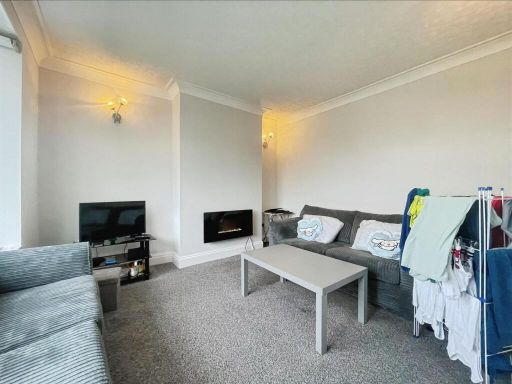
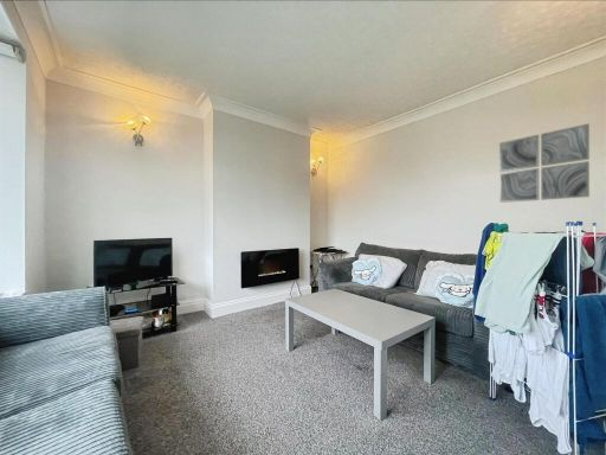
+ wall art [498,122,591,204]
